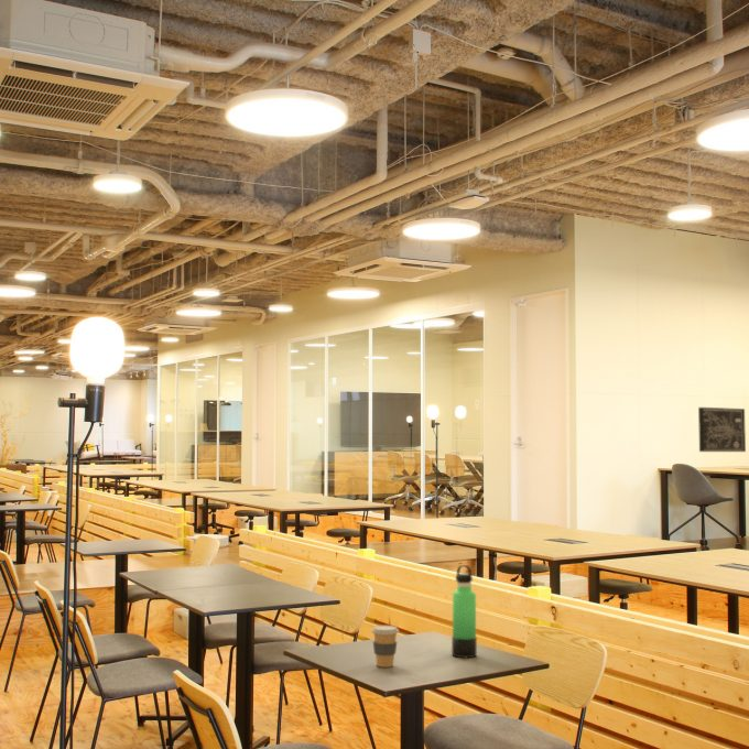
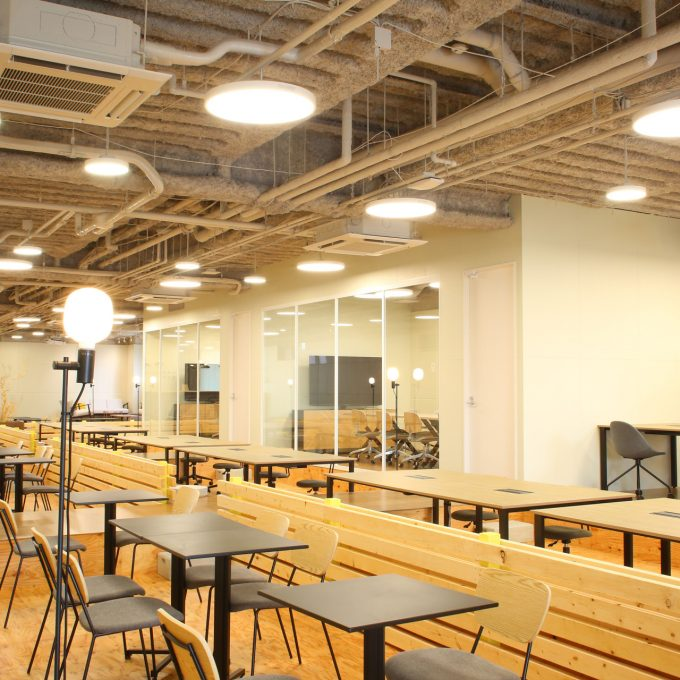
- coffee cup [370,625,400,669]
- thermos bottle [451,564,478,659]
- wall art [697,406,747,453]
